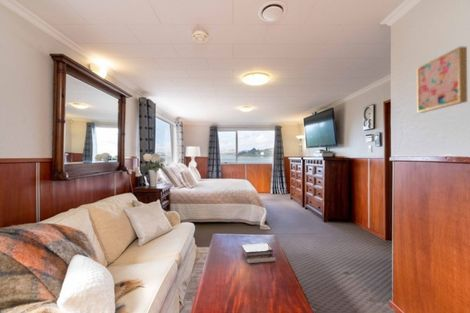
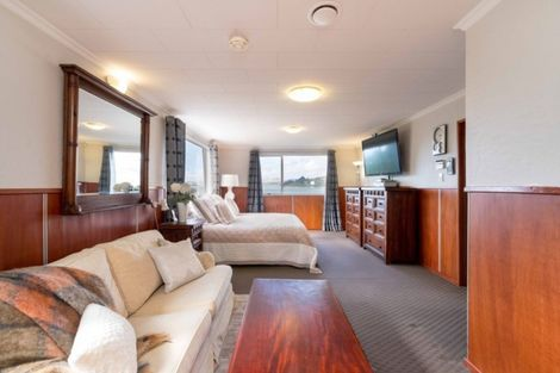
- wall art [416,46,468,114]
- book [241,242,276,264]
